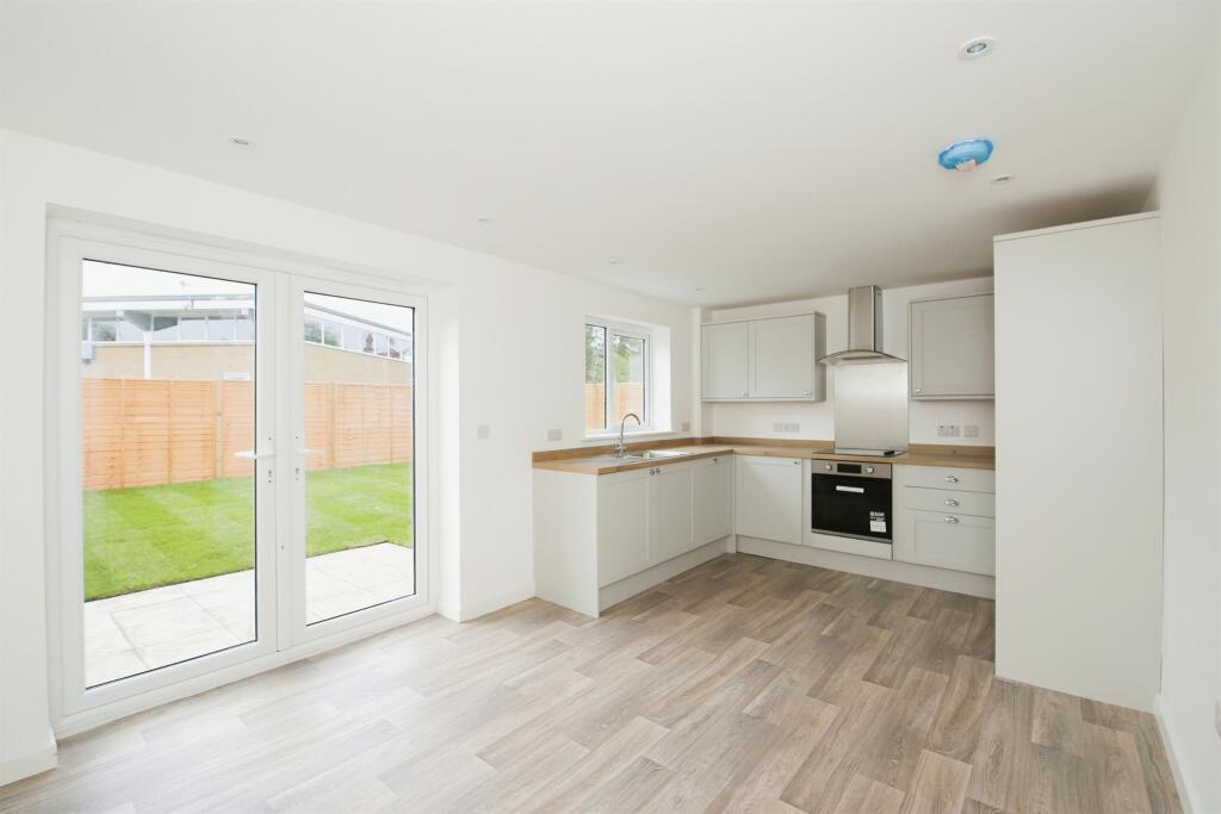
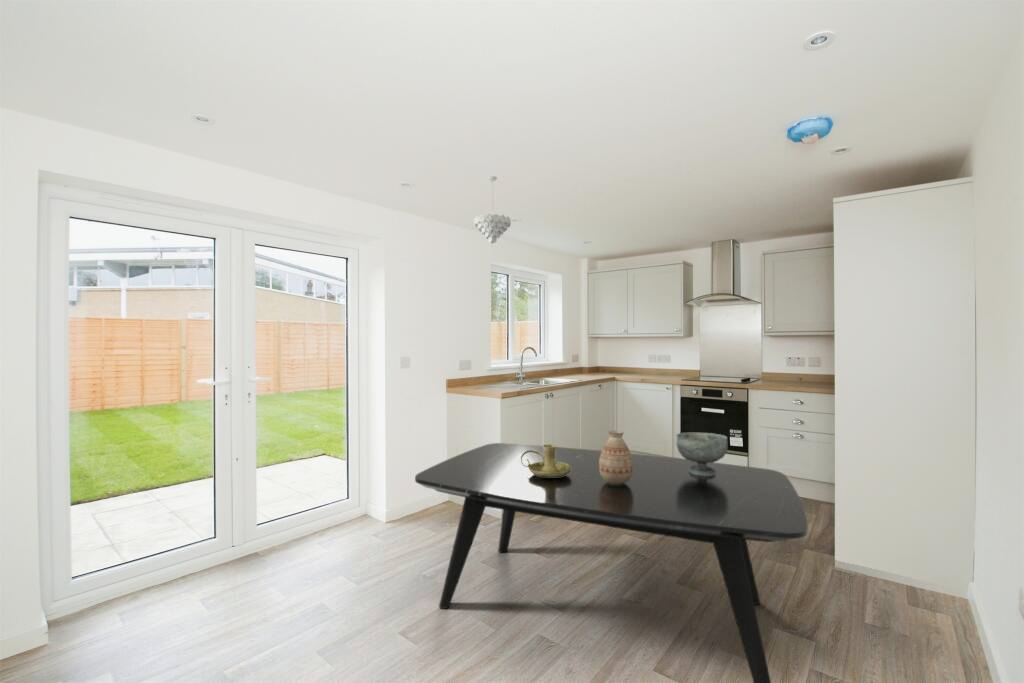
+ pendant light [473,175,512,245]
+ candle holder [520,444,572,477]
+ dining table [414,442,809,683]
+ vase [599,430,633,485]
+ decorative bowl [675,432,729,476]
